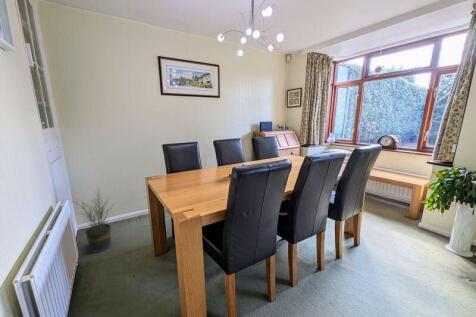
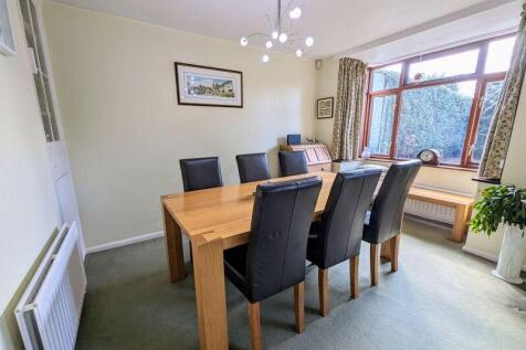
- potted plant [69,185,116,254]
